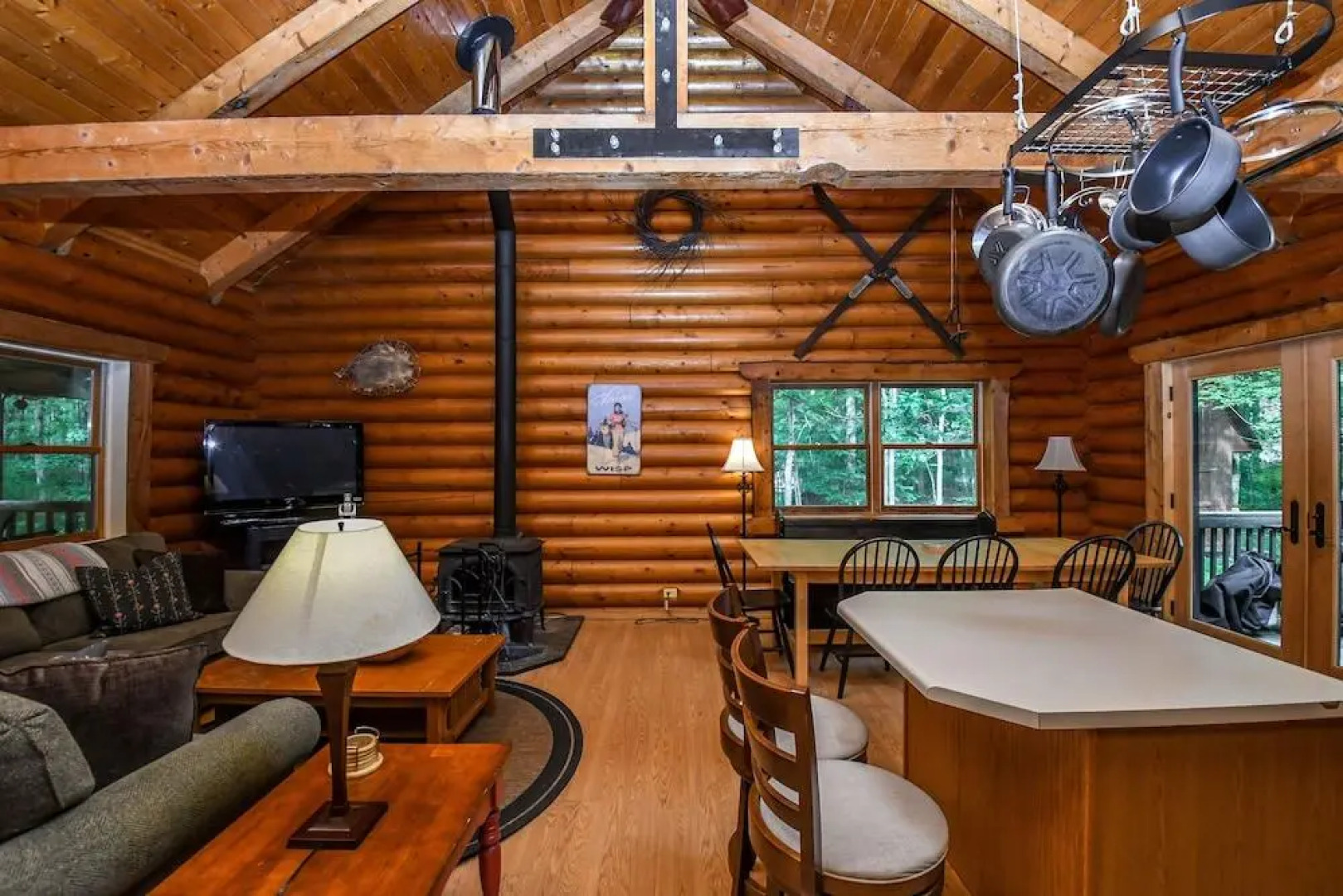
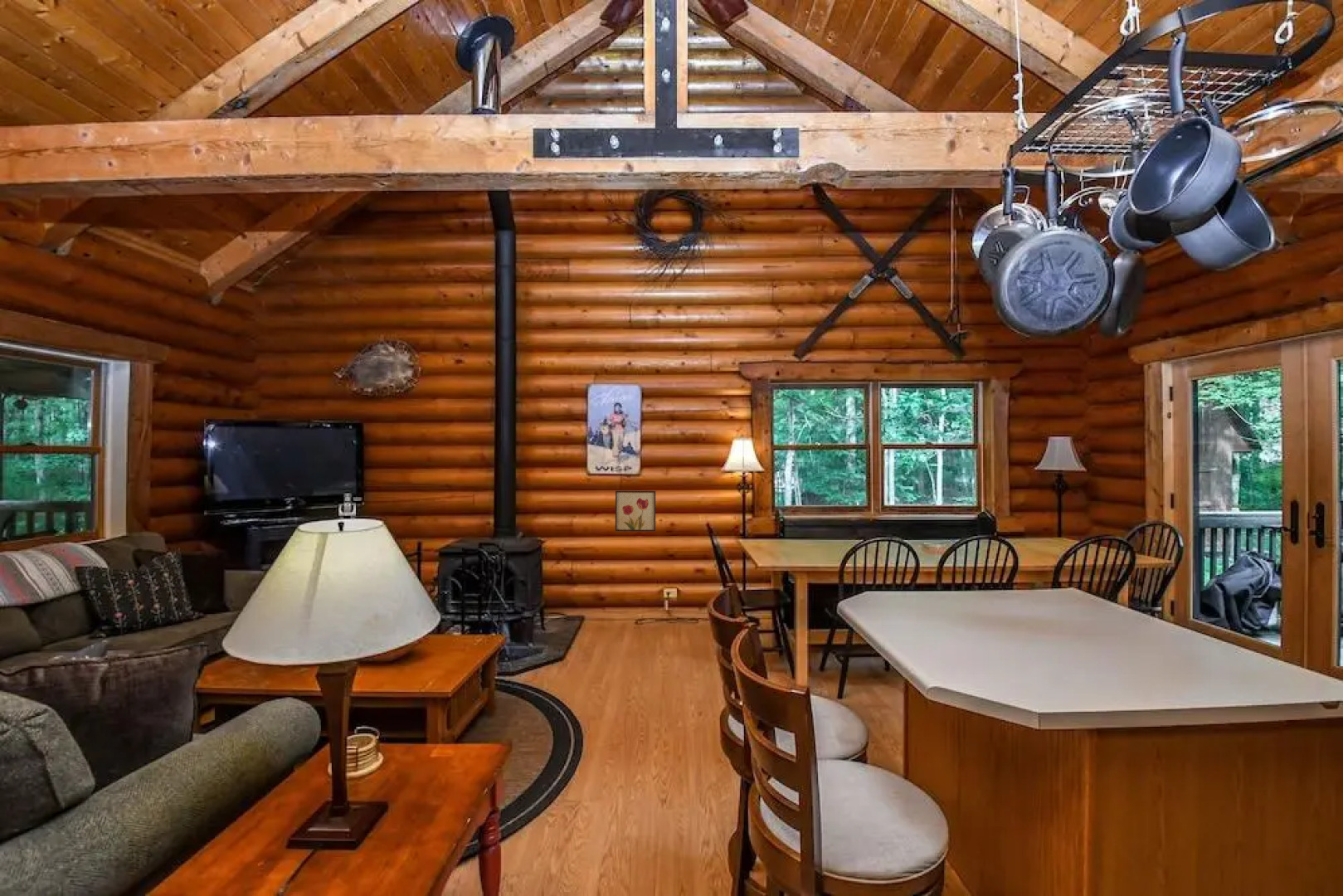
+ wall art [615,490,656,532]
